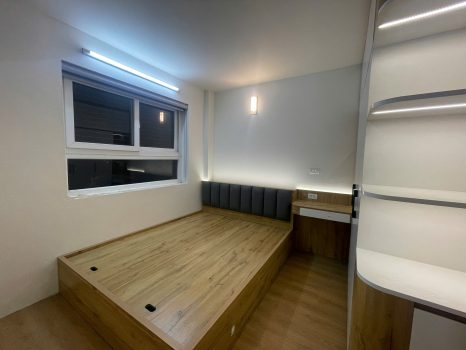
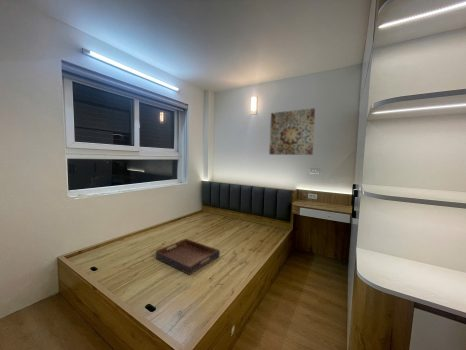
+ serving tray [155,238,221,276]
+ wall art [268,107,316,156]
